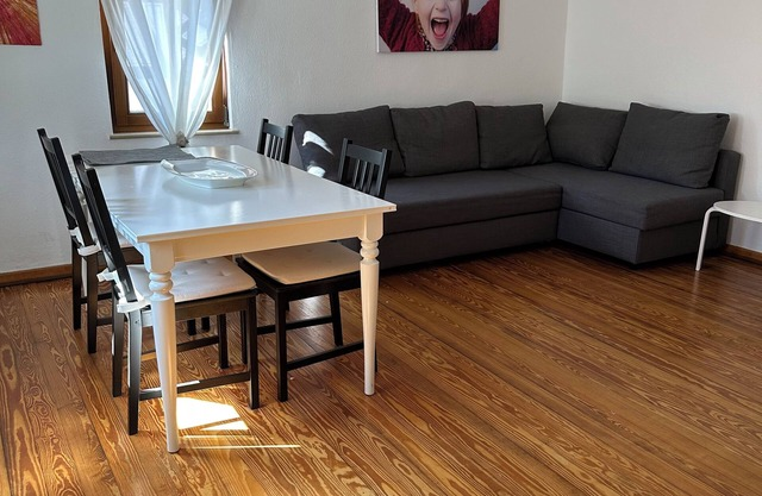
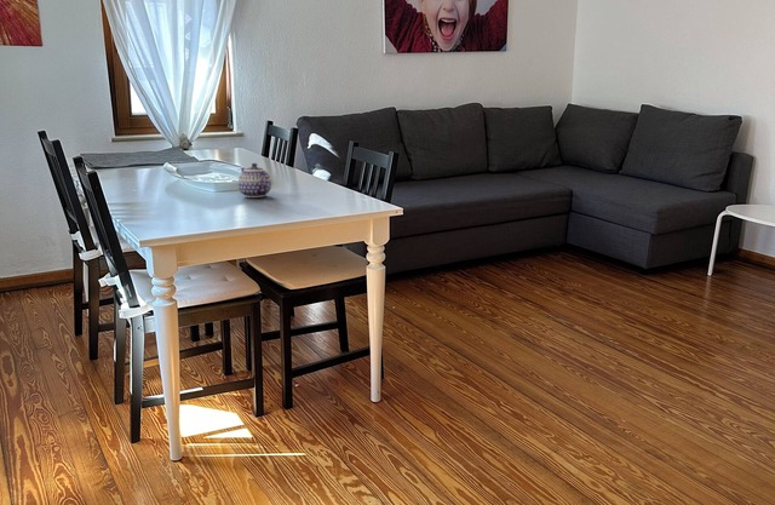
+ teapot [236,162,272,199]
